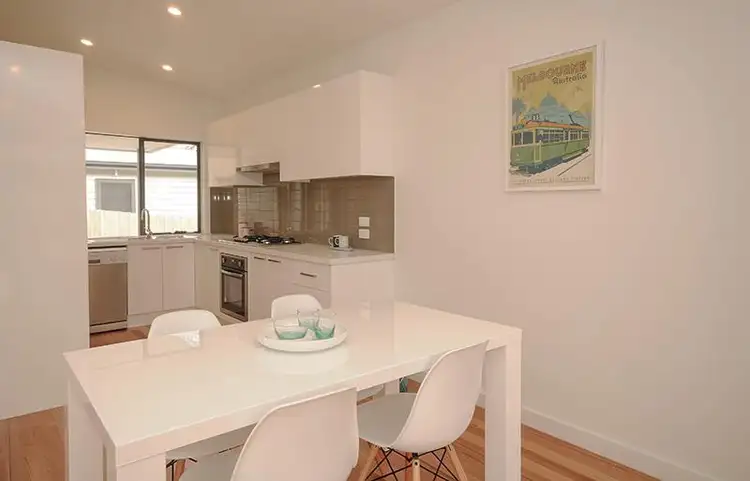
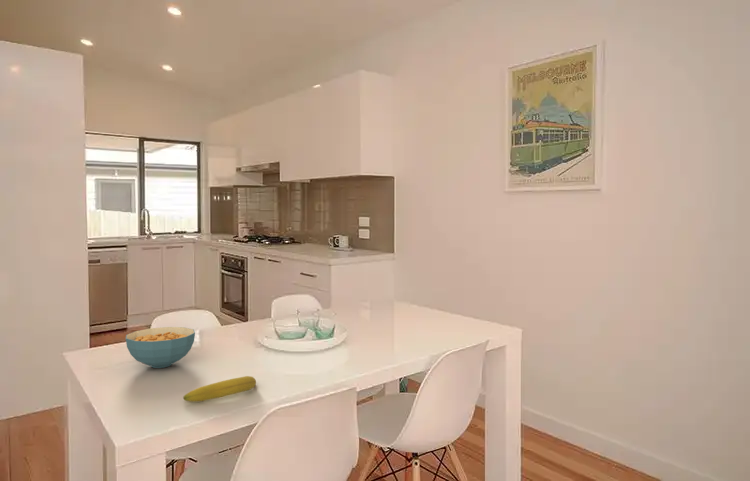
+ cereal bowl [125,326,196,369]
+ fruit [182,375,257,403]
